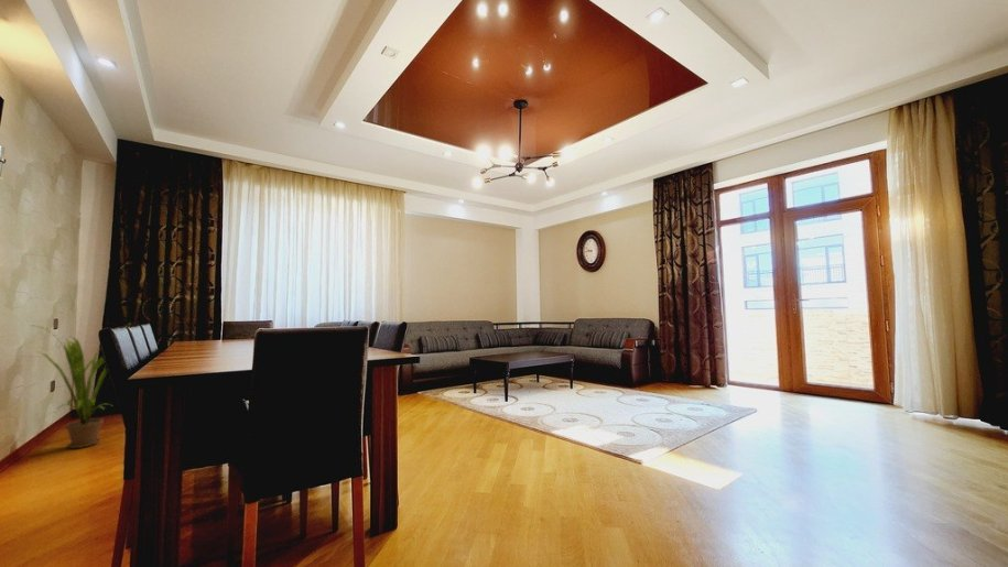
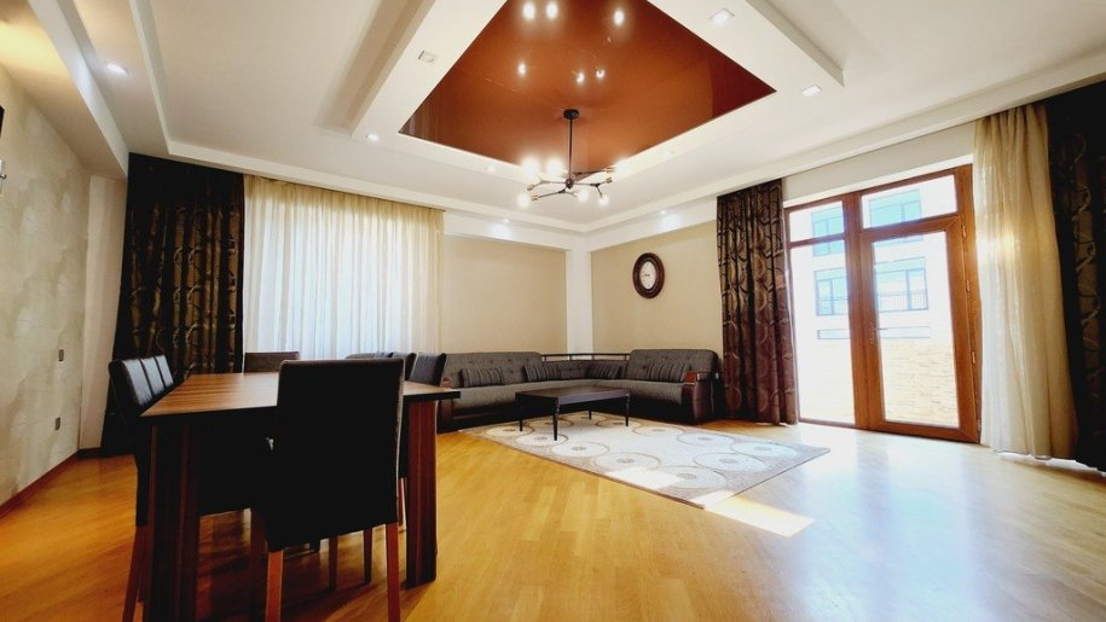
- house plant [29,321,132,449]
